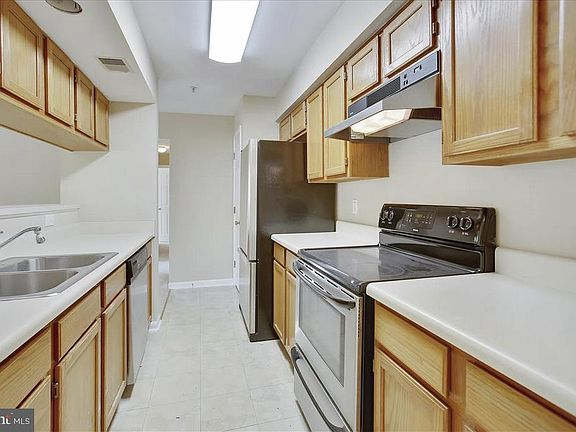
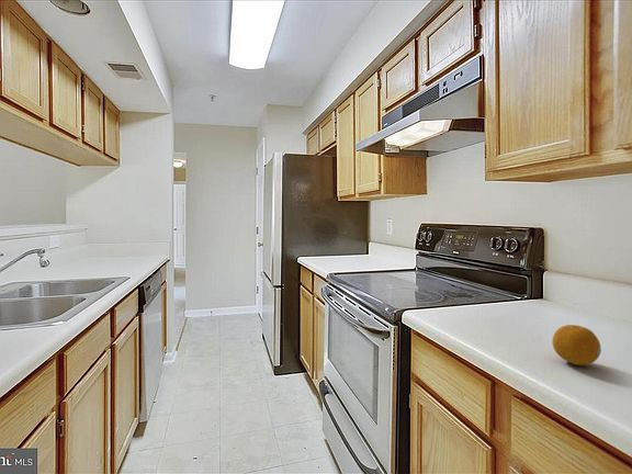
+ fruit [551,324,602,366]
